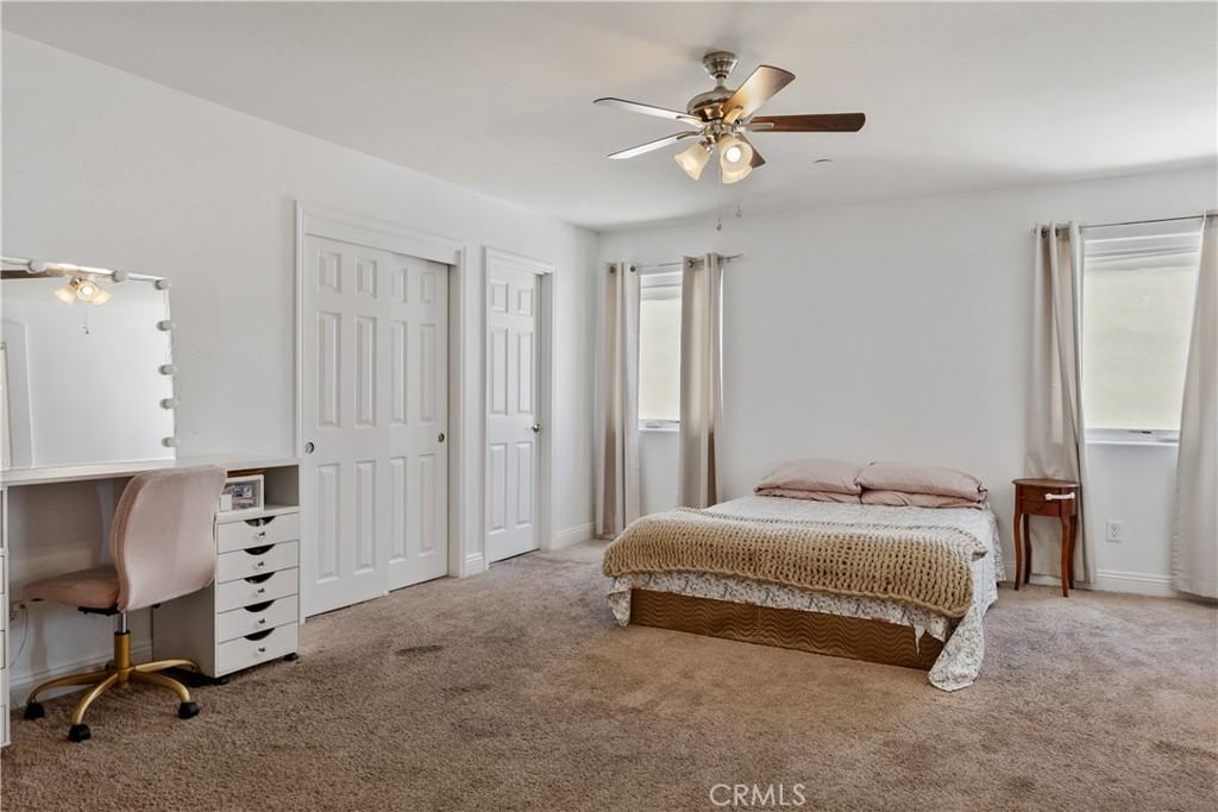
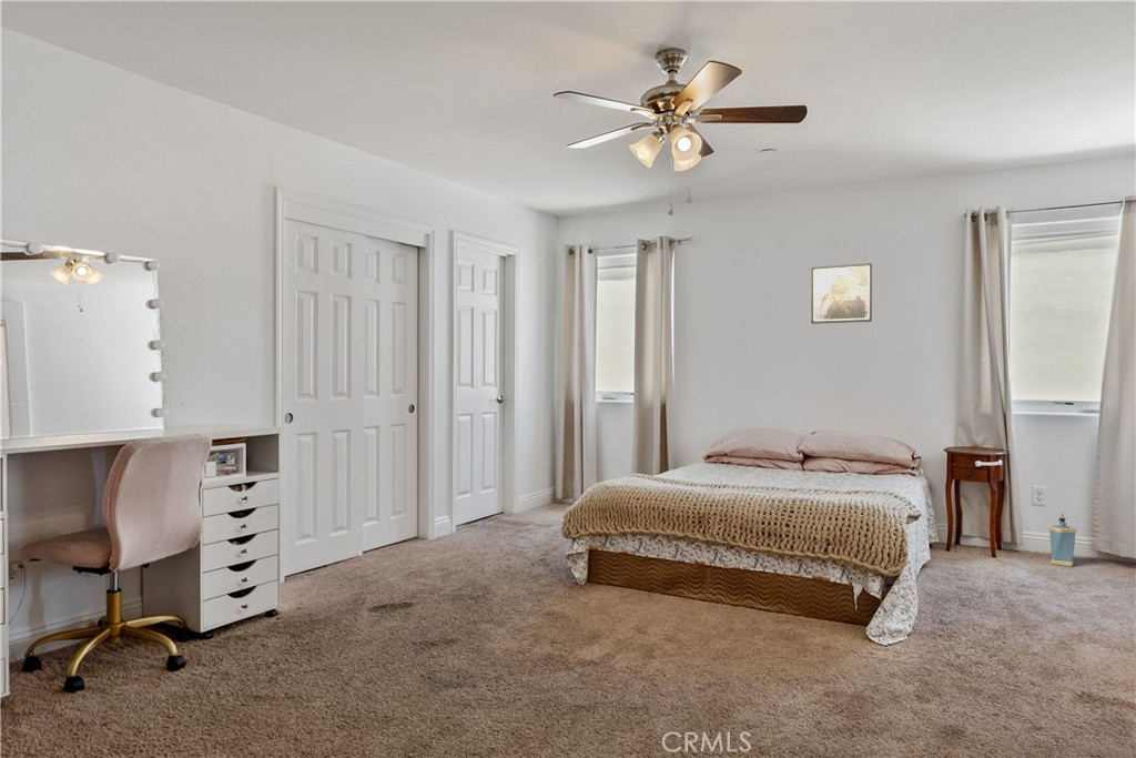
+ lantern [1047,513,1078,567]
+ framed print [810,262,873,325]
